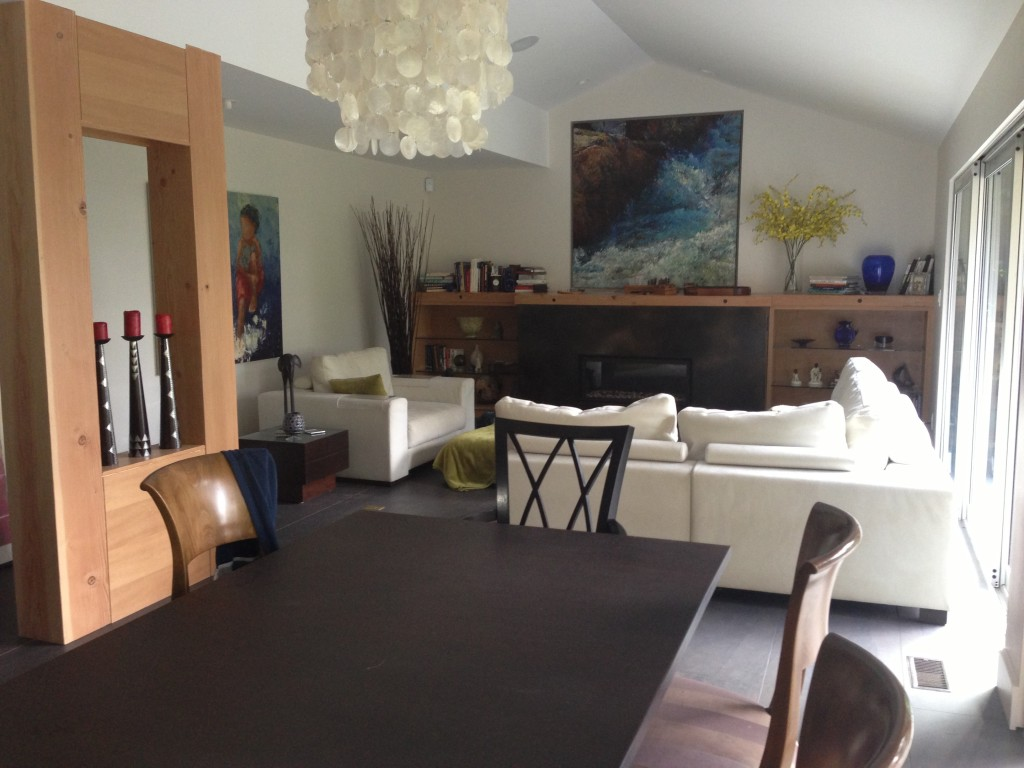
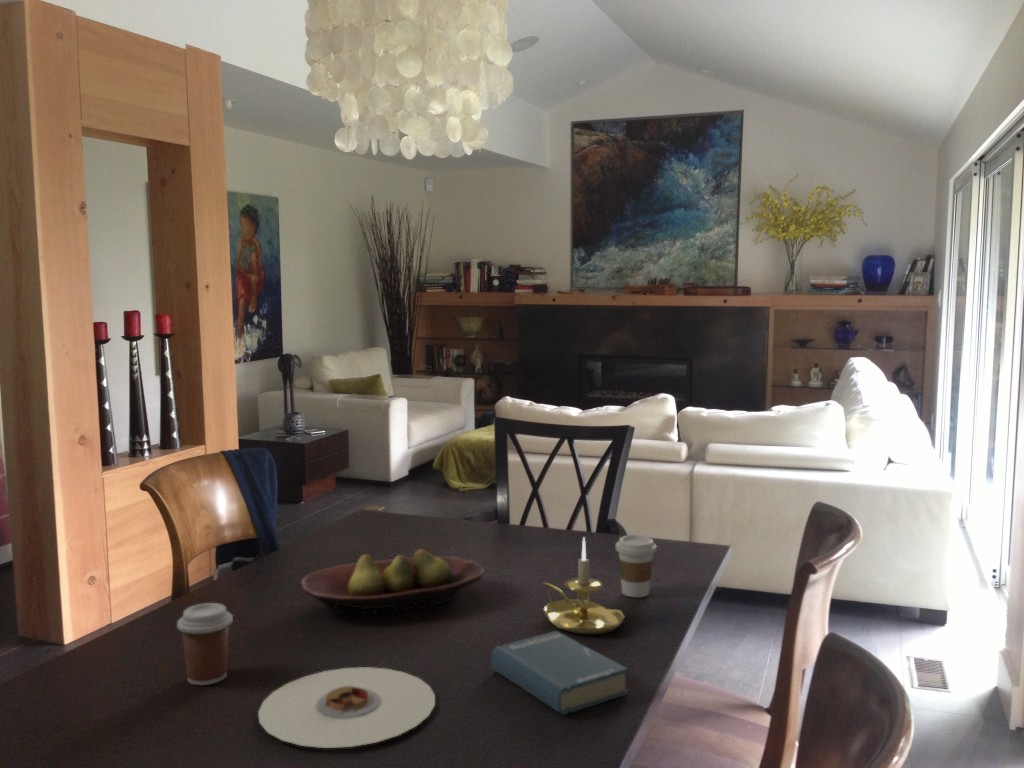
+ candle holder [541,536,625,635]
+ coffee cup [176,602,234,686]
+ plate [257,666,436,749]
+ fruit bowl [300,548,486,615]
+ hardback book [490,630,629,716]
+ coffee cup [615,534,658,598]
